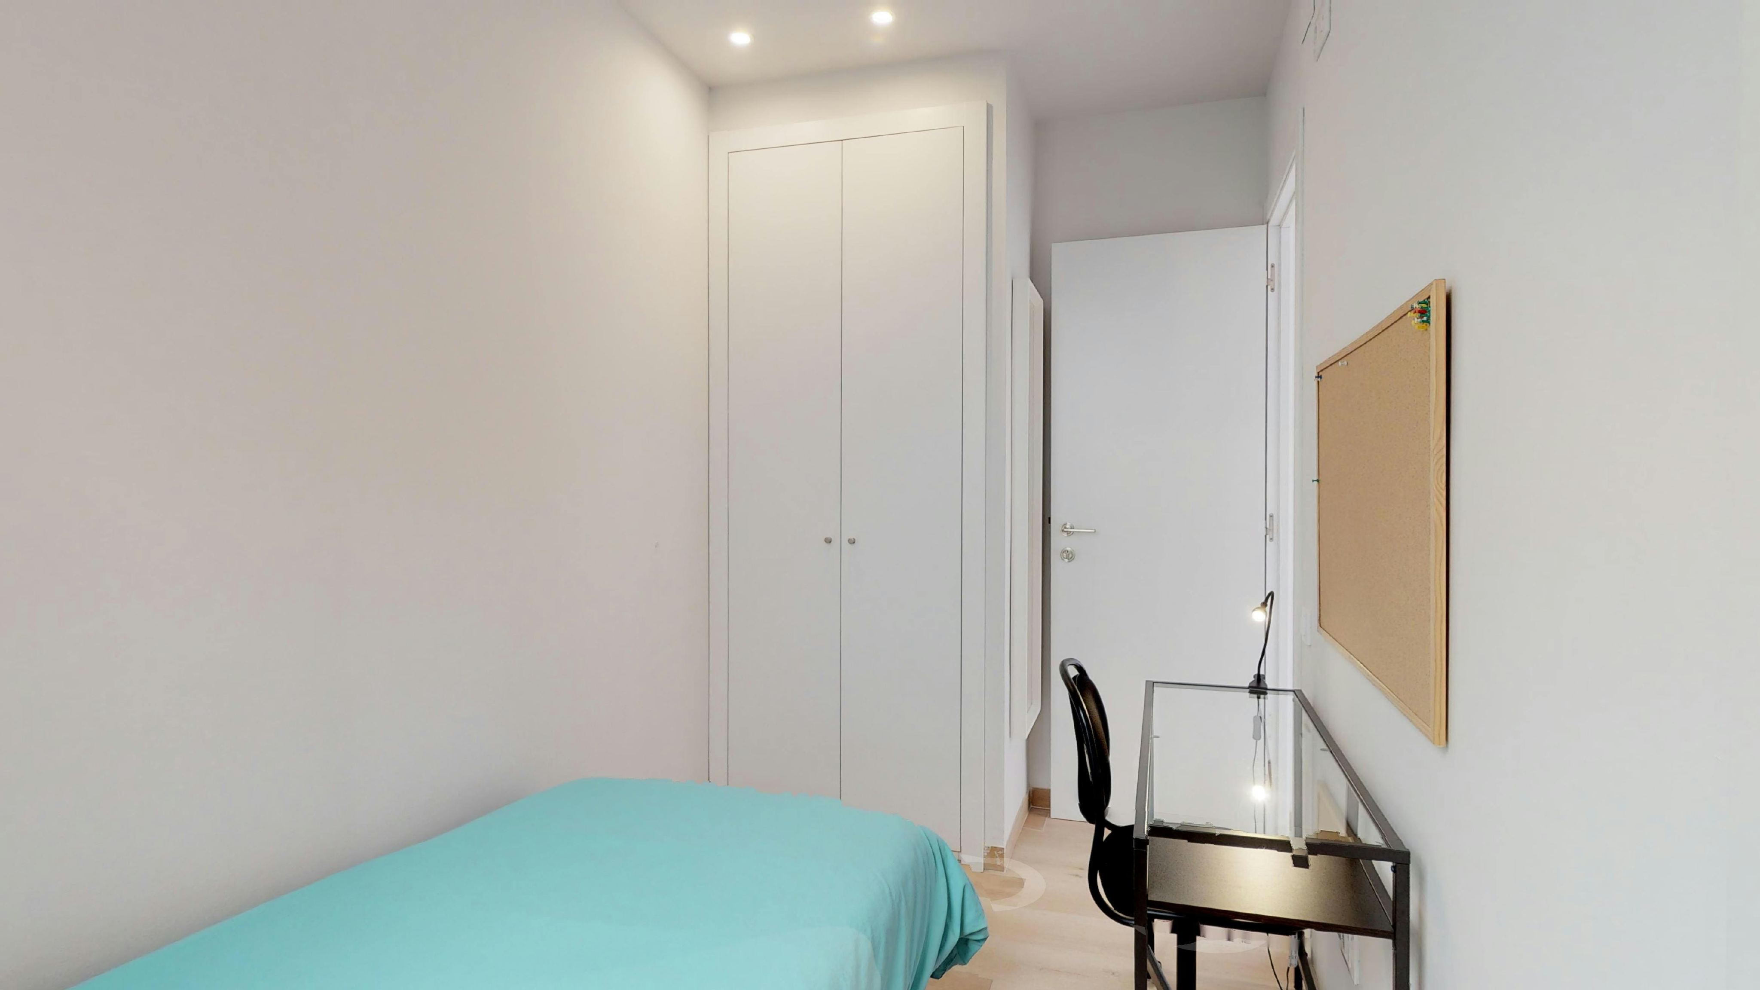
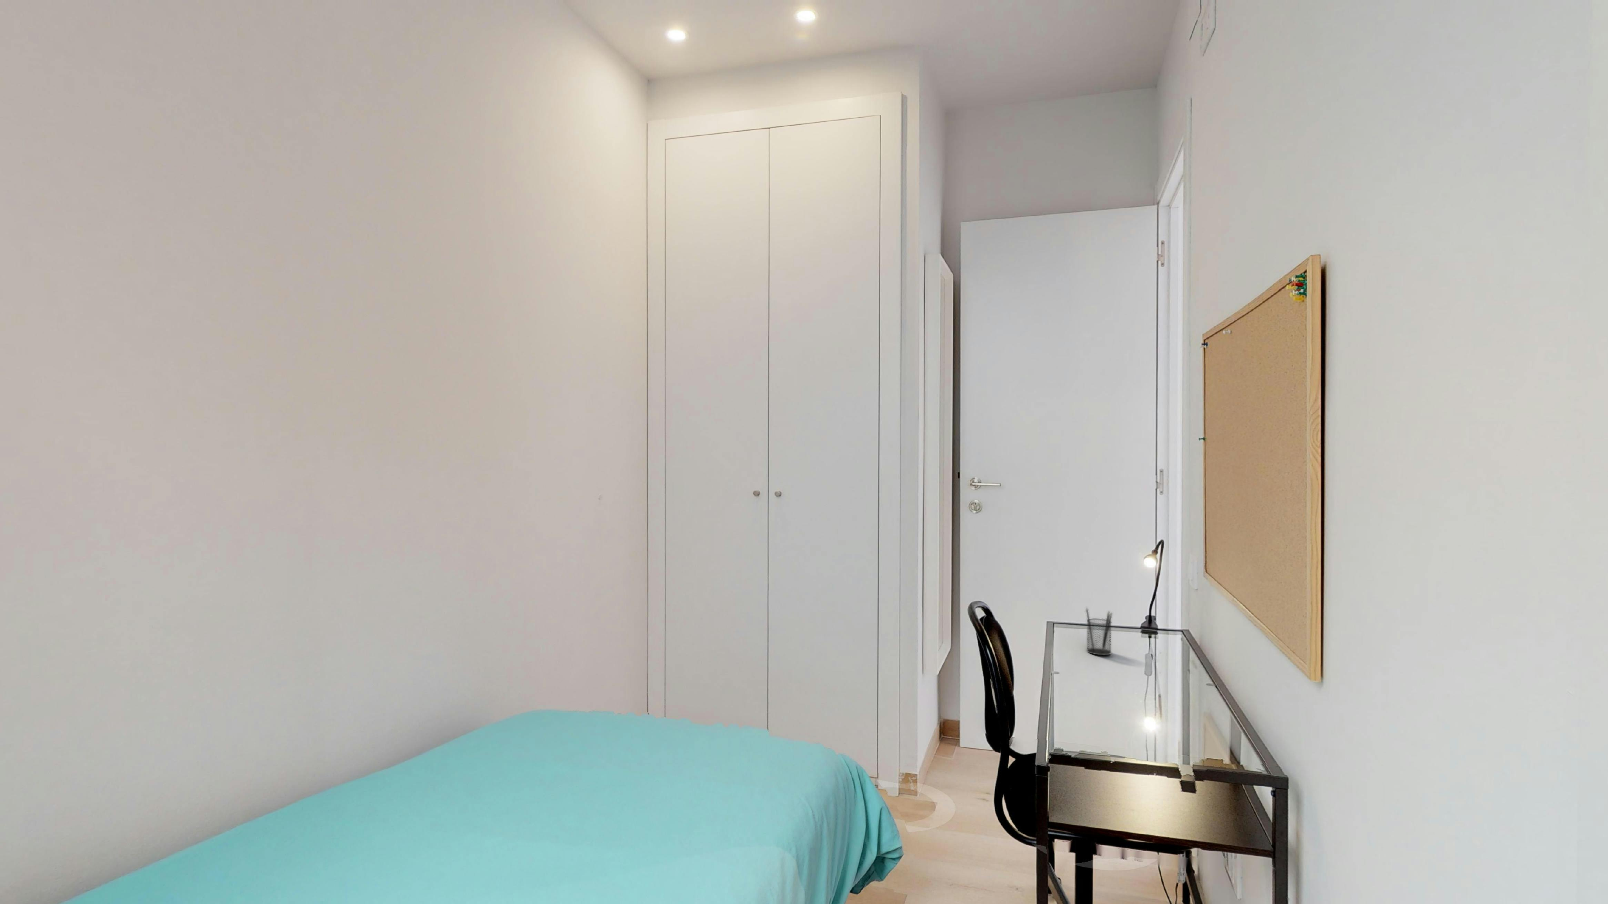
+ pencil holder [1086,606,1113,656]
